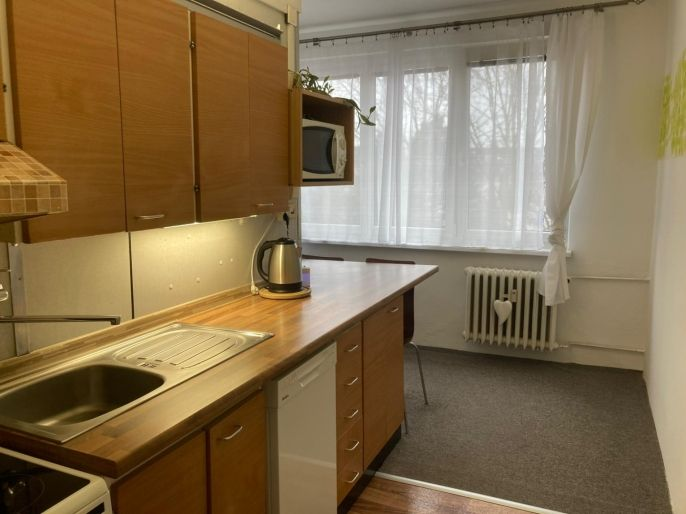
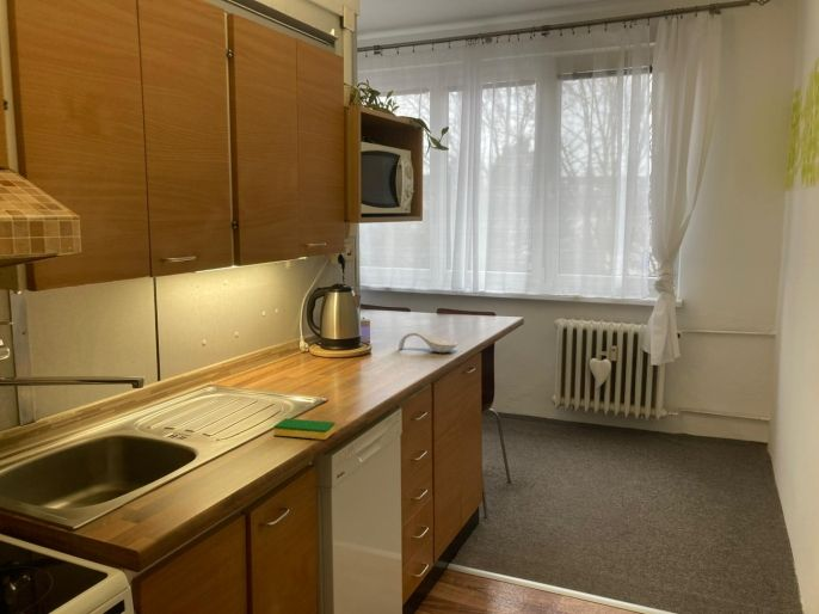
+ dish sponge [272,417,337,441]
+ spoon rest [398,331,458,354]
